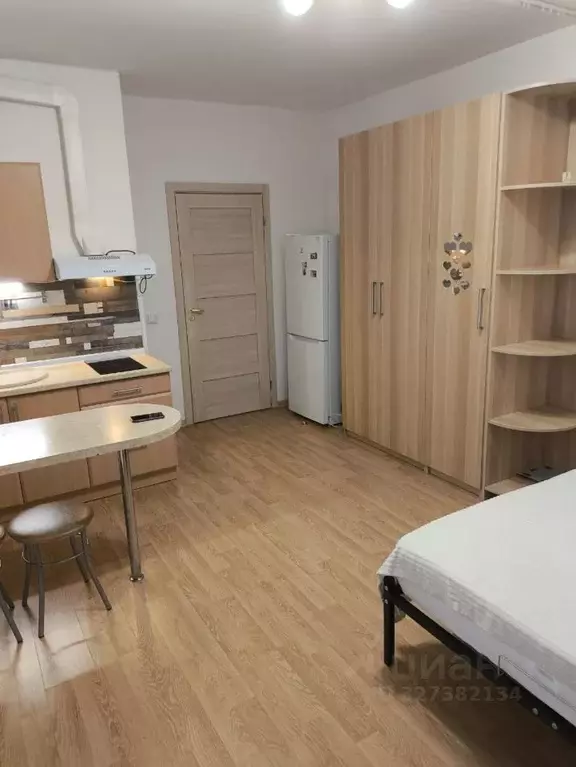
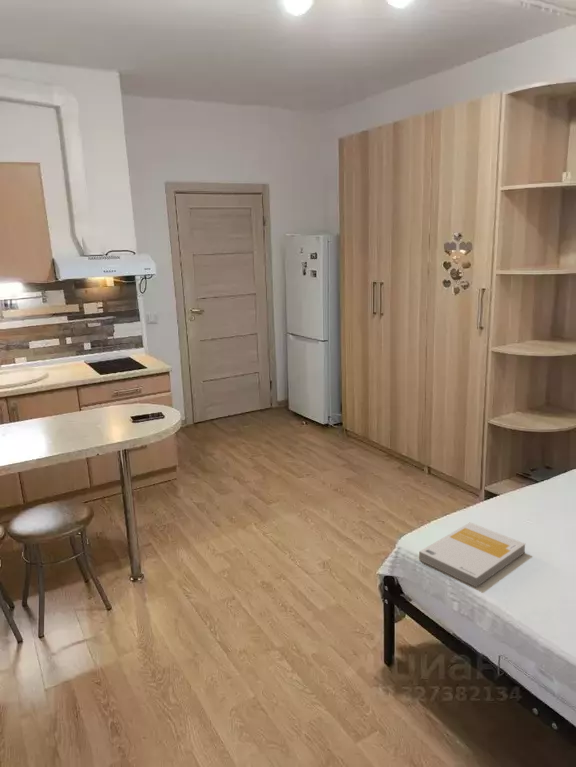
+ book [418,522,526,588]
